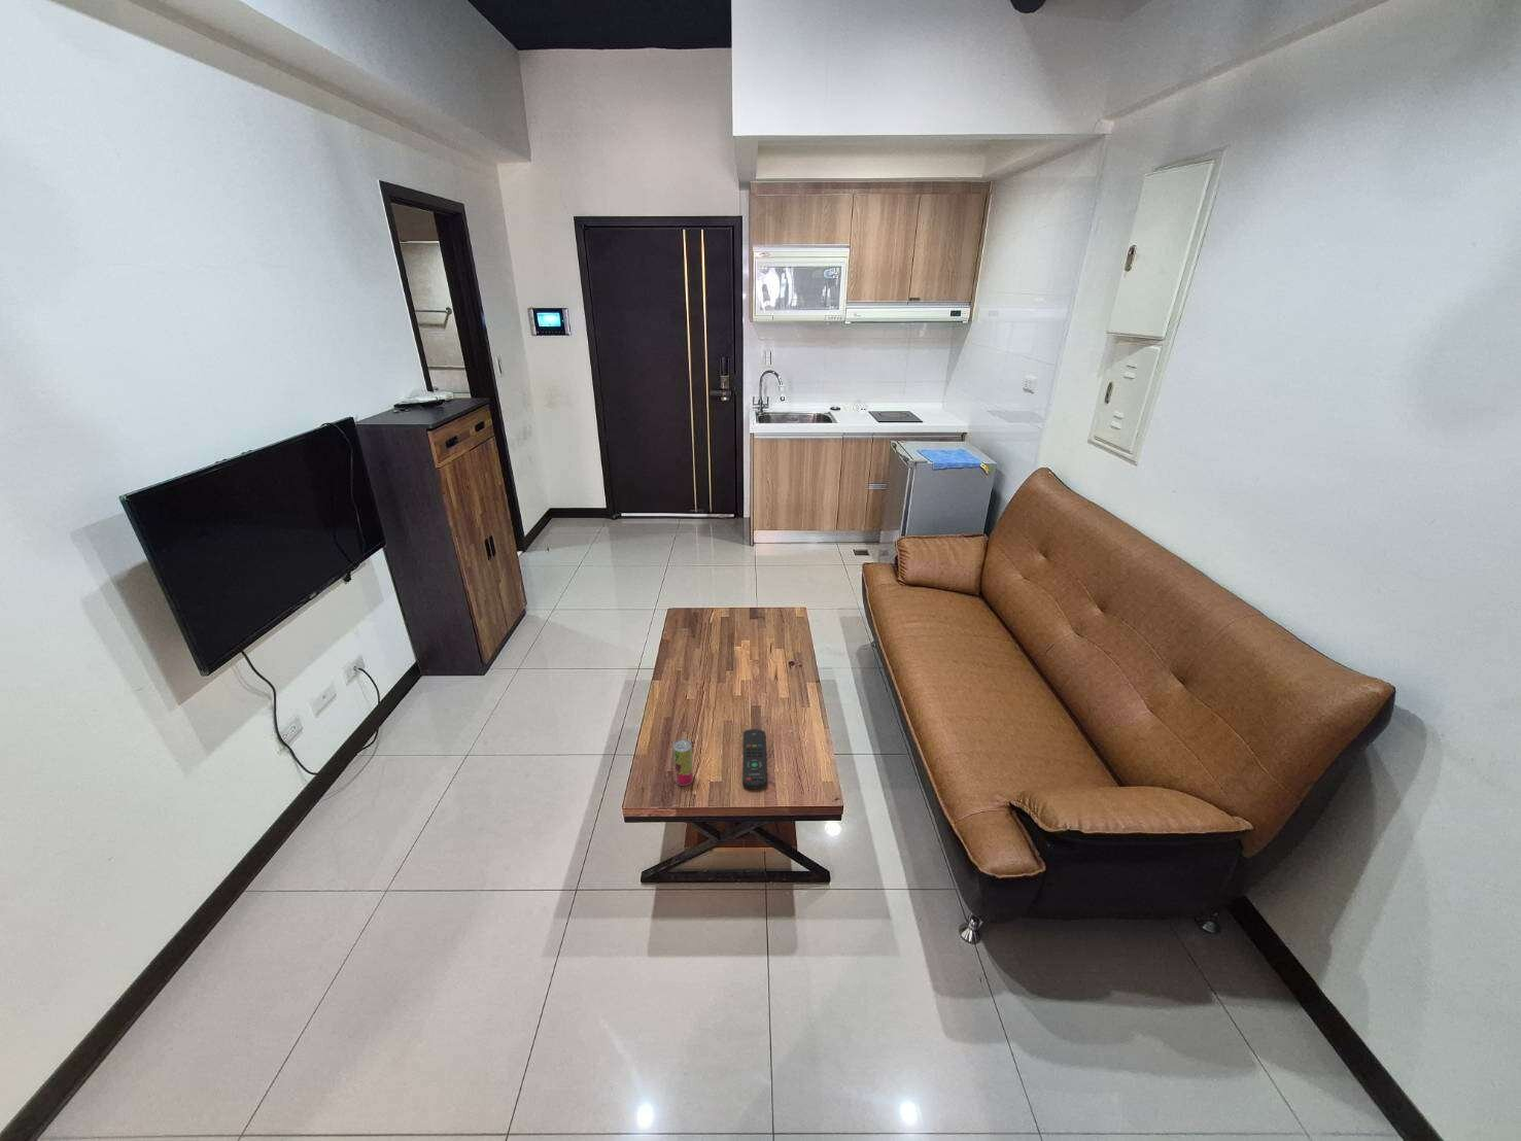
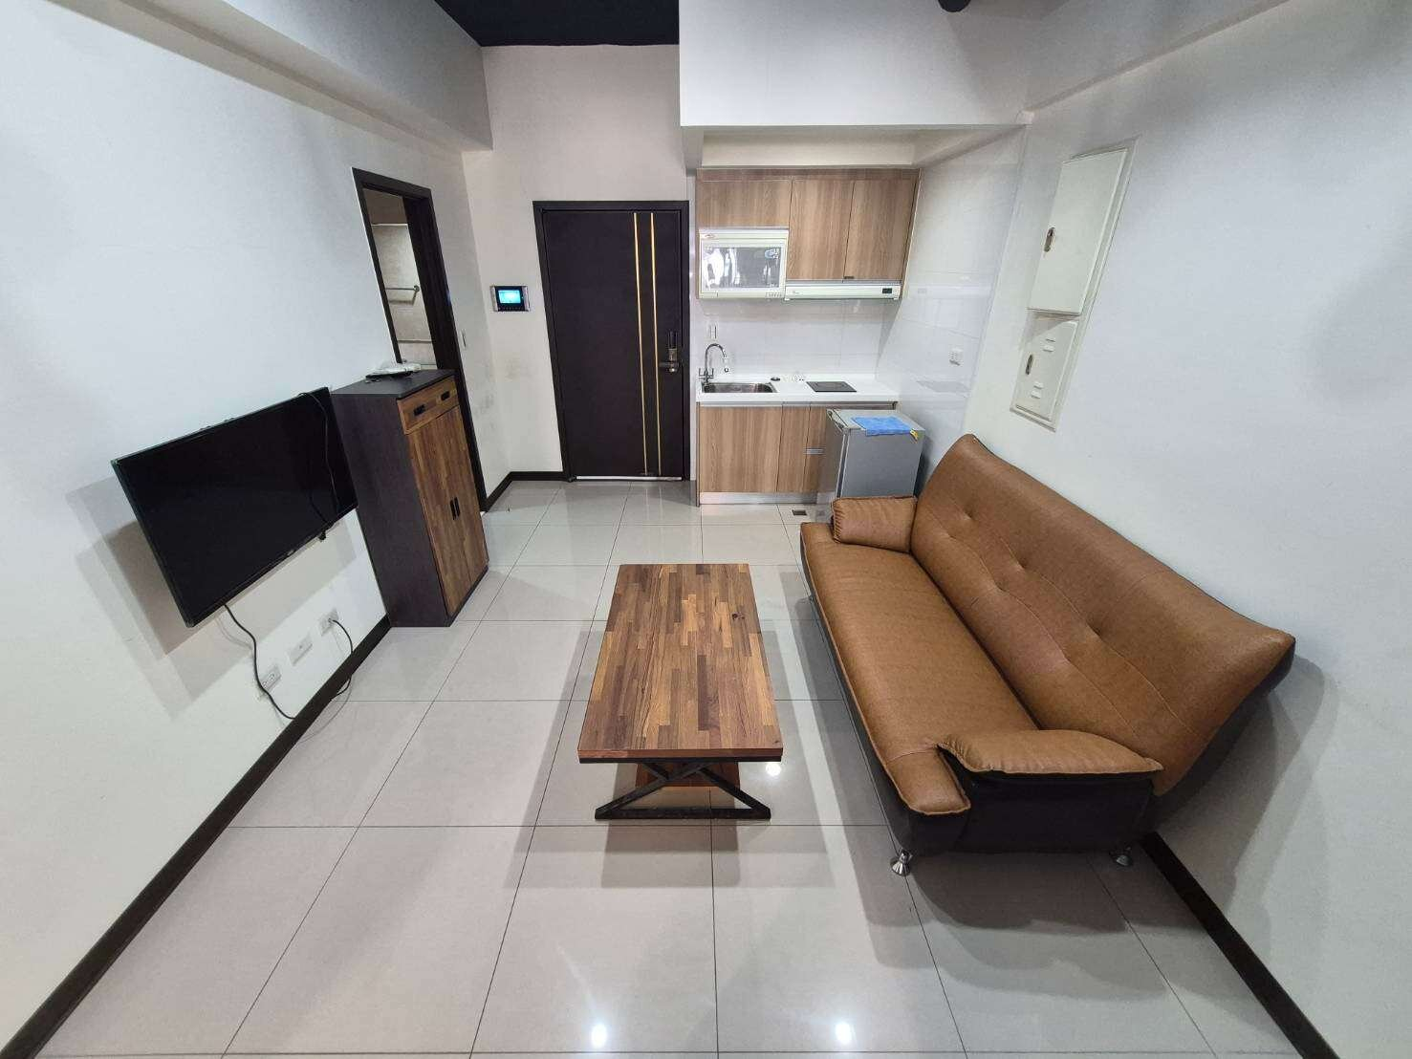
- remote control [742,728,767,790]
- beverage can [672,738,694,786]
